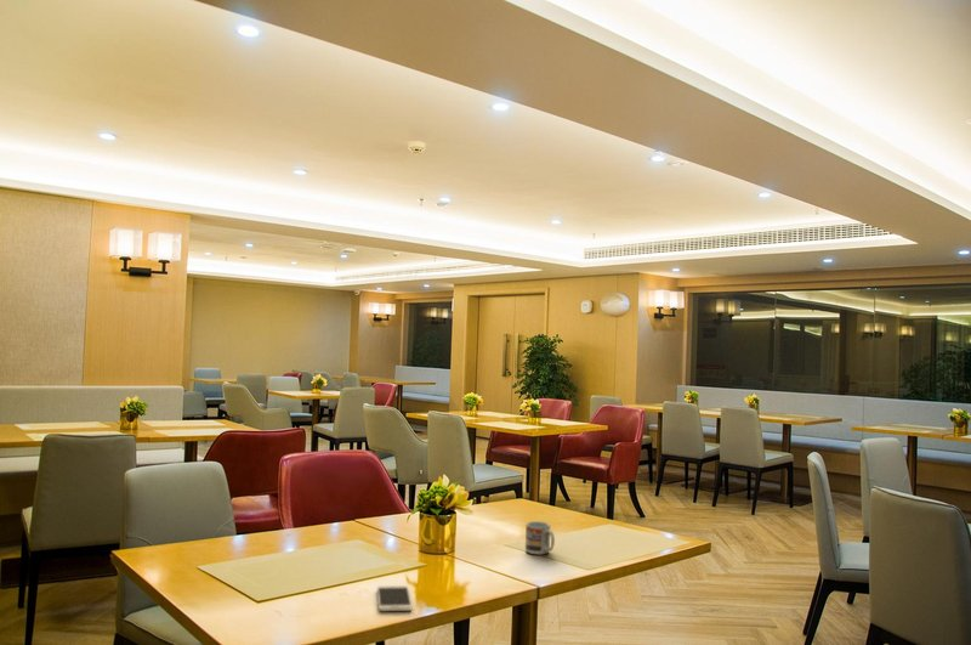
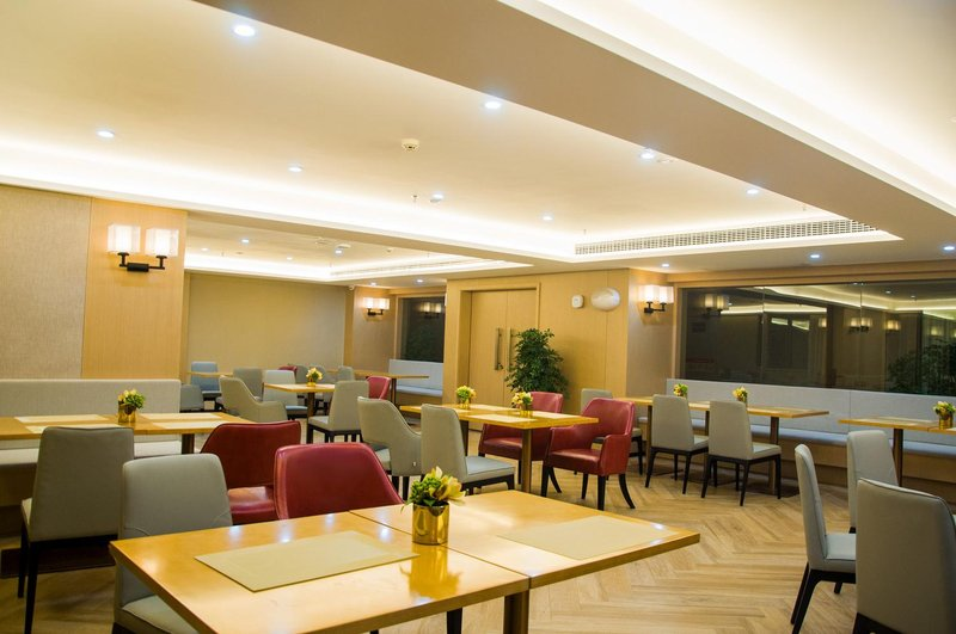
- smartphone [376,584,414,612]
- cup [524,520,556,555]
